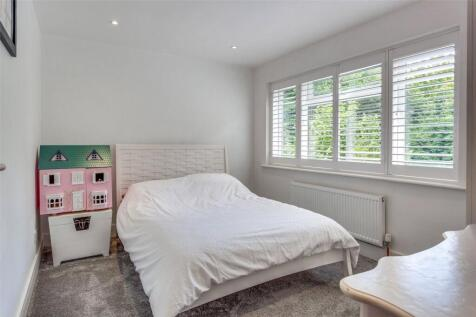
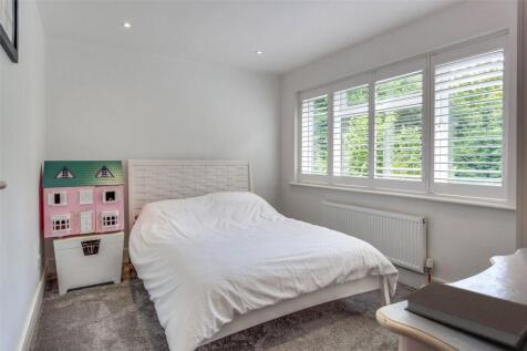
+ notebook [401,280,527,351]
